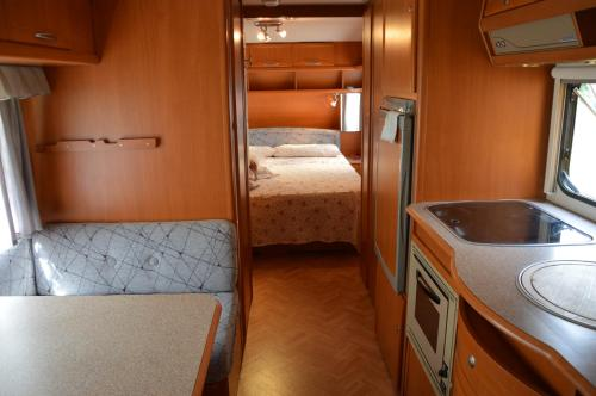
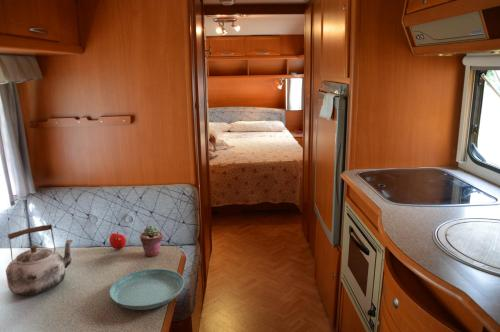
+ saucer [109,268,185,311]
+ potted succulent [139,224,164,258]
+ kettle [5,222,75,296]
+ apple [108,231,127,250]
